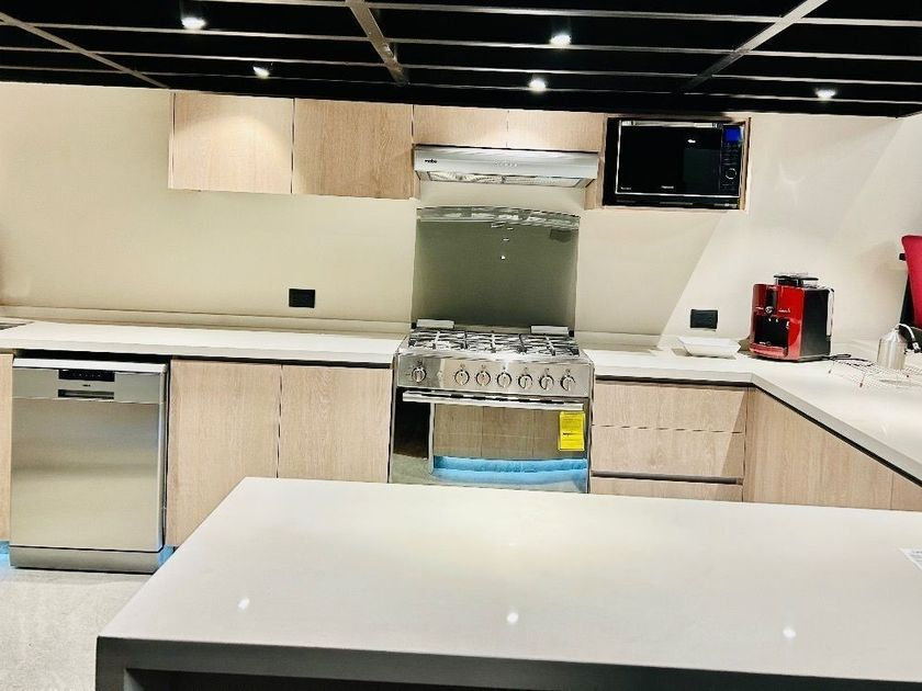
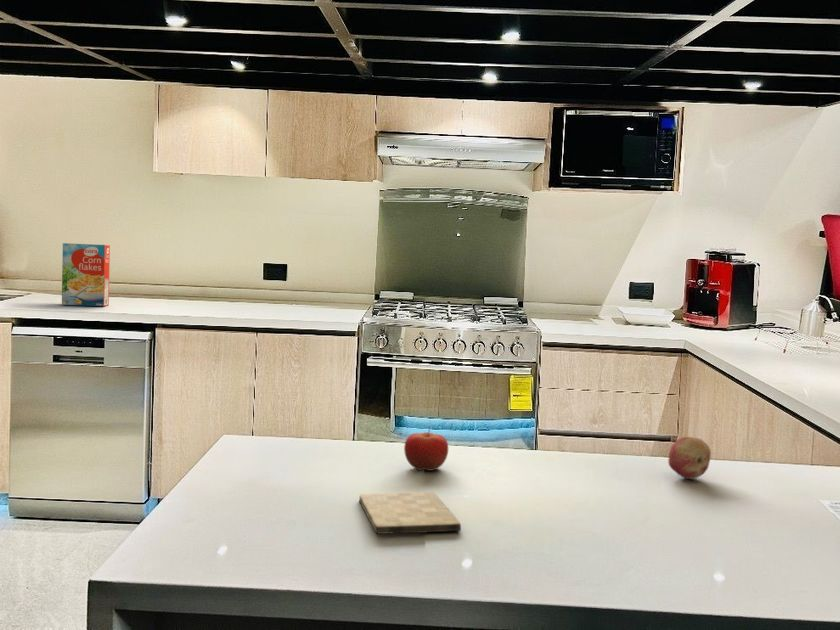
+ cutting board [358,491,462,535]
+ fruit [667,436,712,480]
+ fruit [403,426,449,472]
+ cereal box [61,242,111,307]
